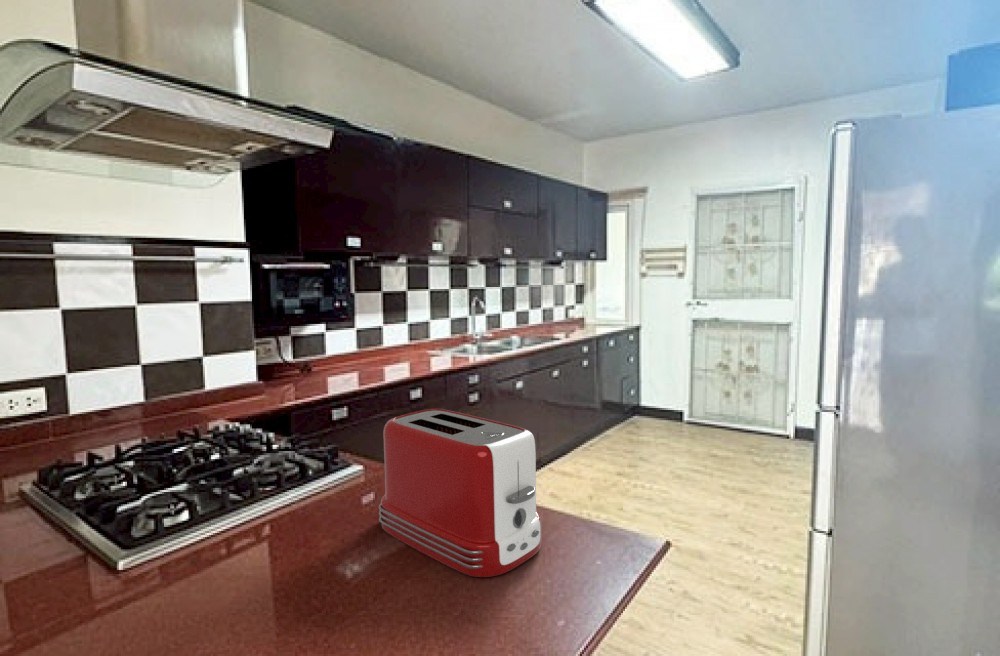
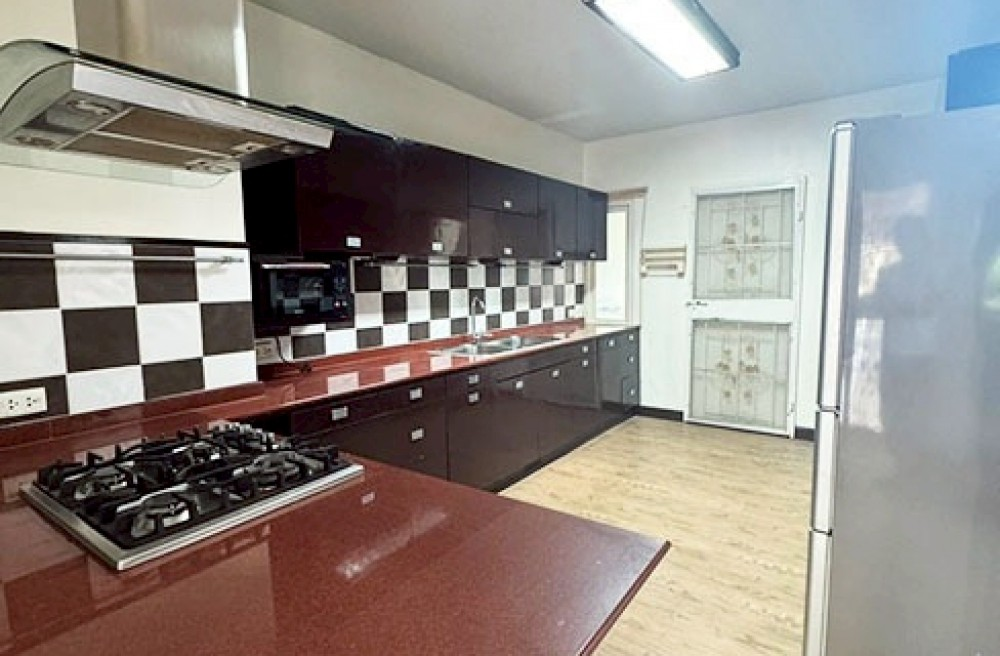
- toaster [378,408,542,578]
